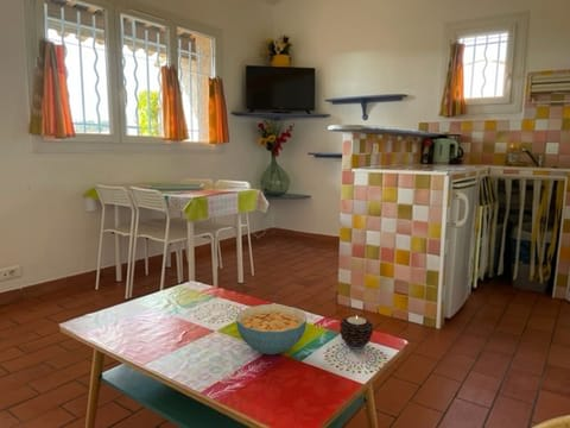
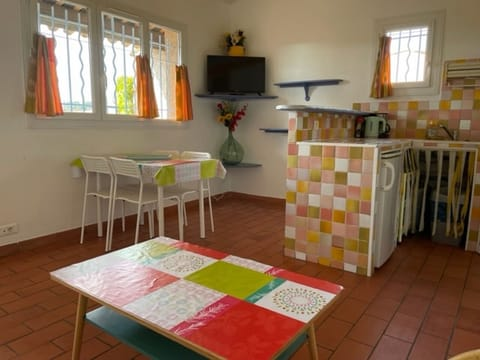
- cereal bowl [235,303,308,355]
- candle [338,314,374,351]
